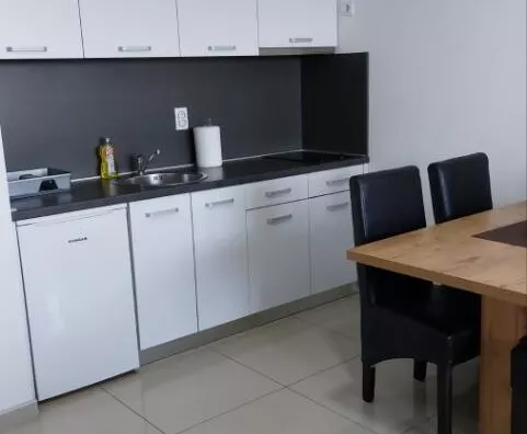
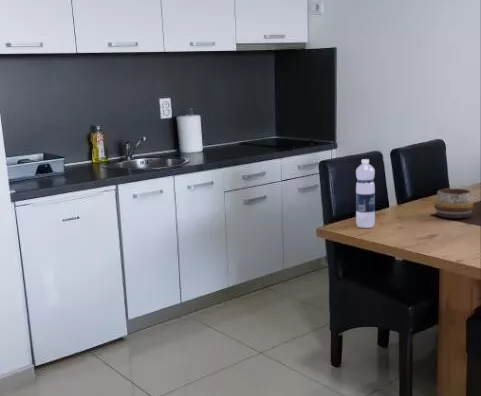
+ water bottle [355,158,376,229]
+ decorative bowl [433,187,475,219]
